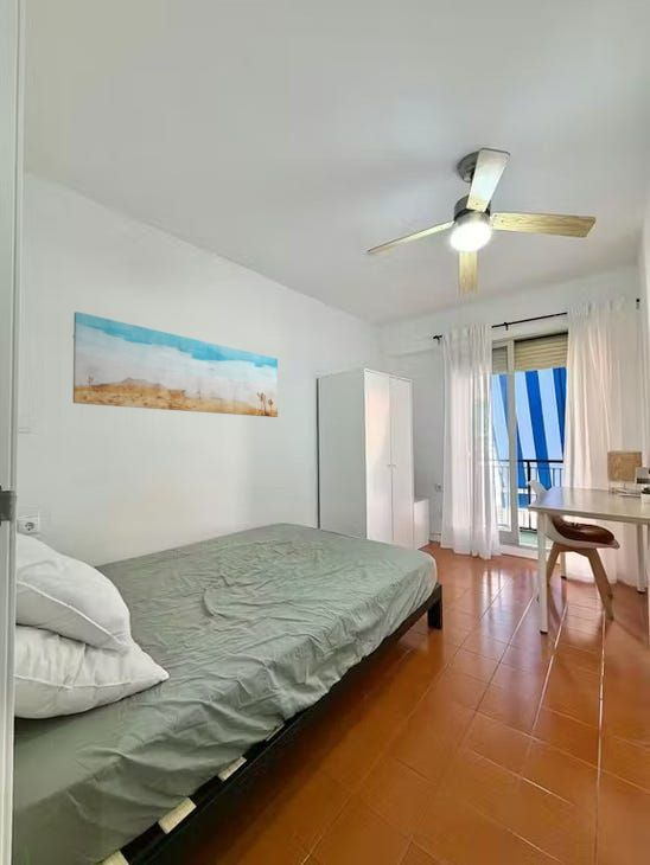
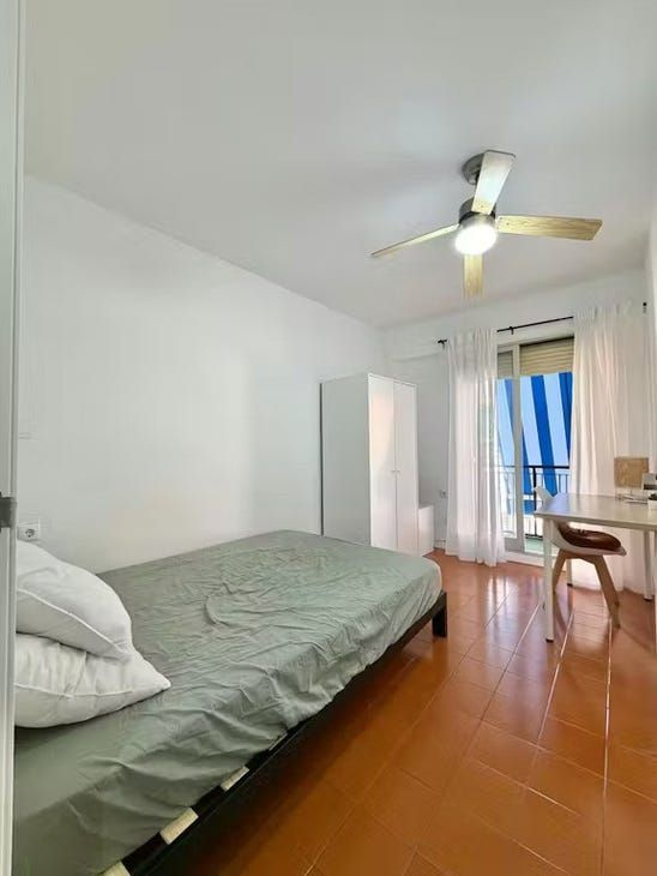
- wall art [72,310,279,418]
